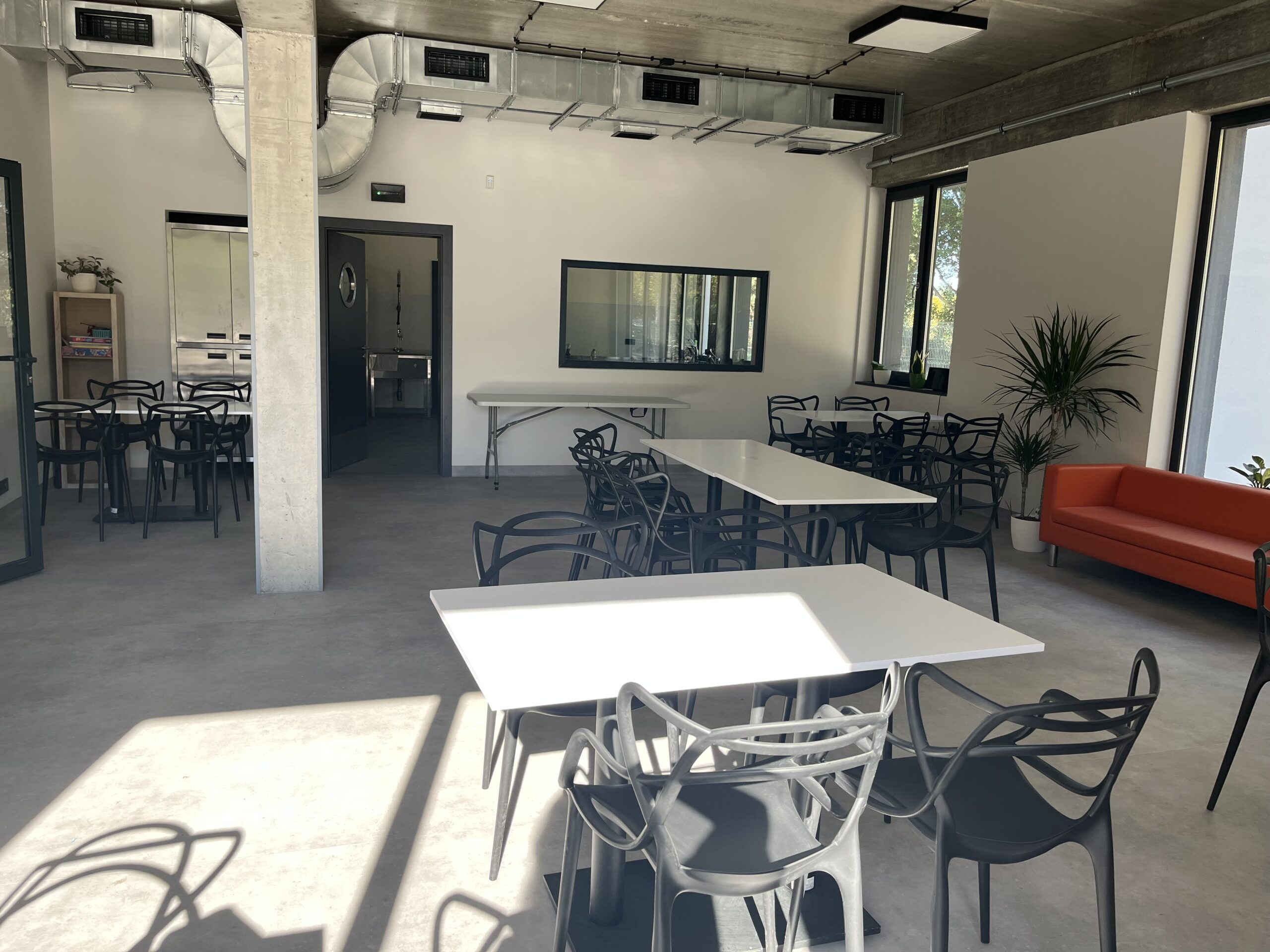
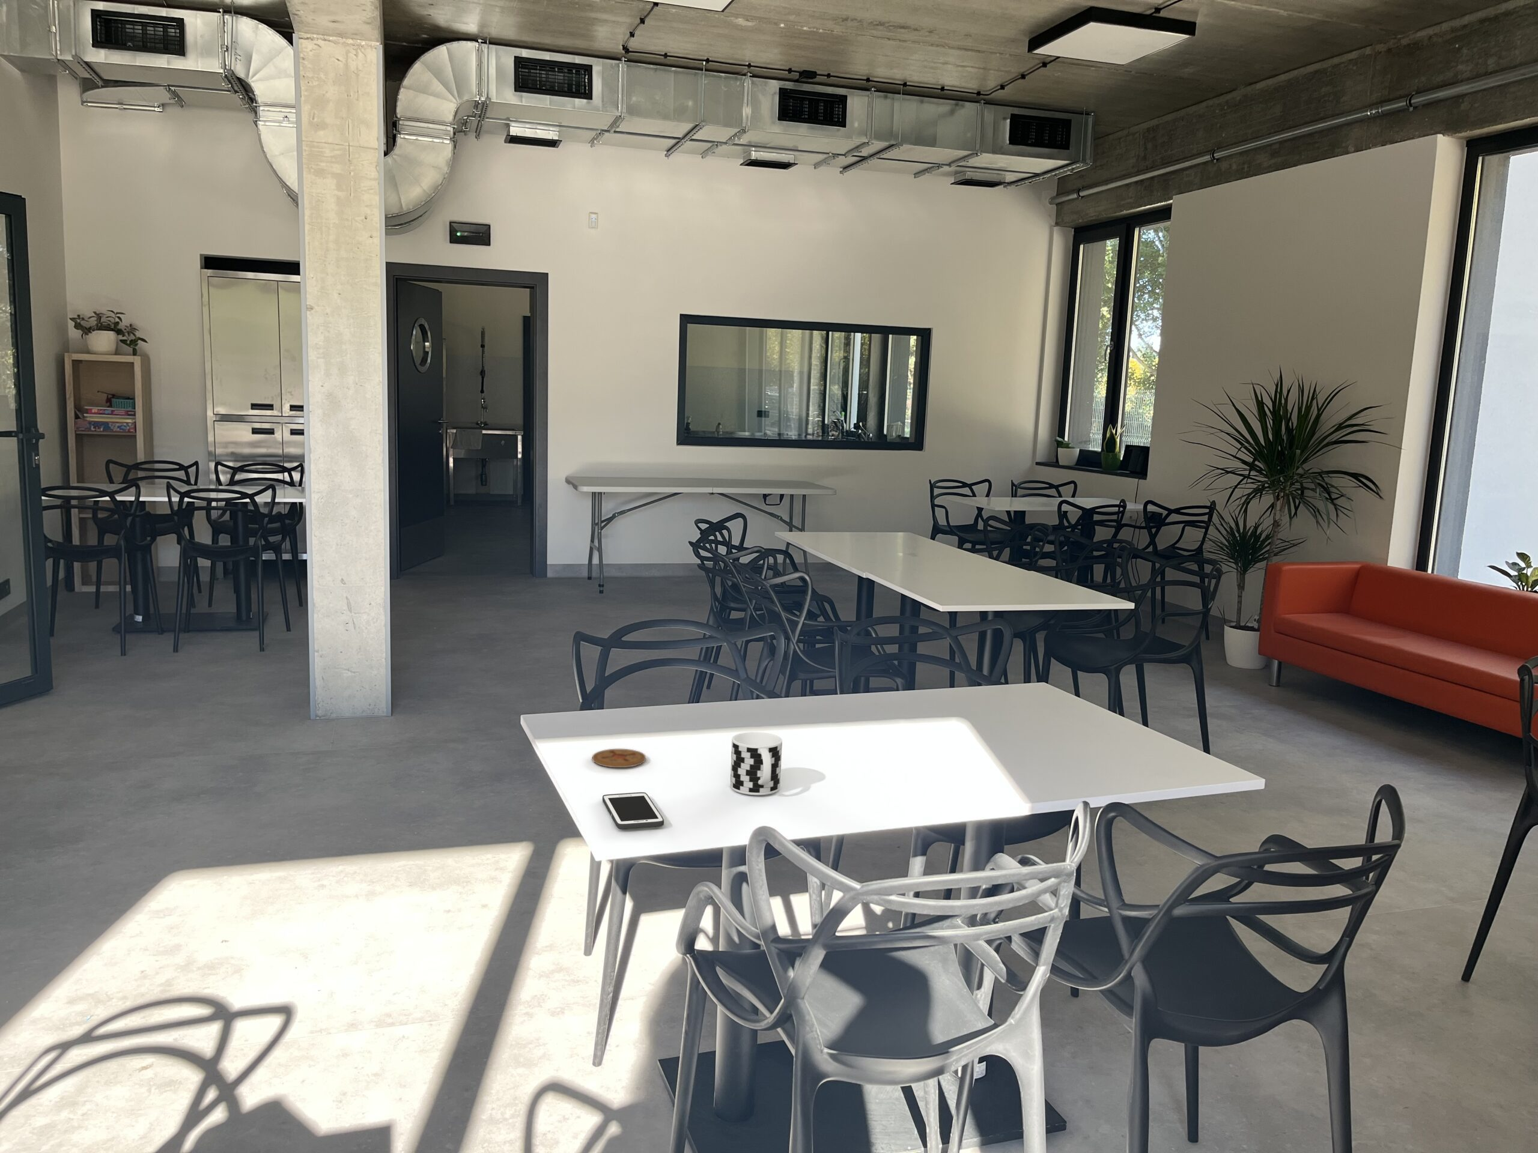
+ coaster [592,748,647,768]
+ cup [730,732,782,796]
+ cell phone [602,792,665,830]
